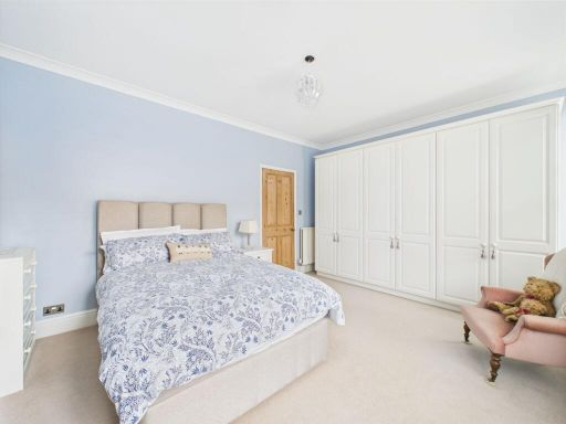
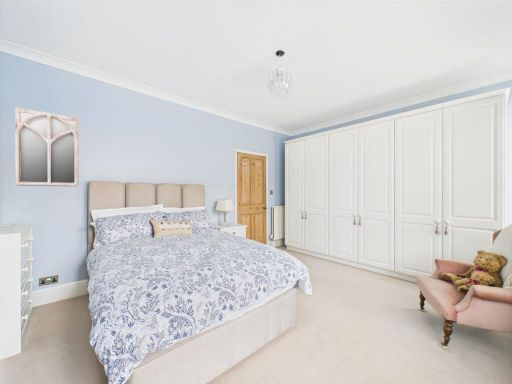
+ home mirror [14,106,79,187]
